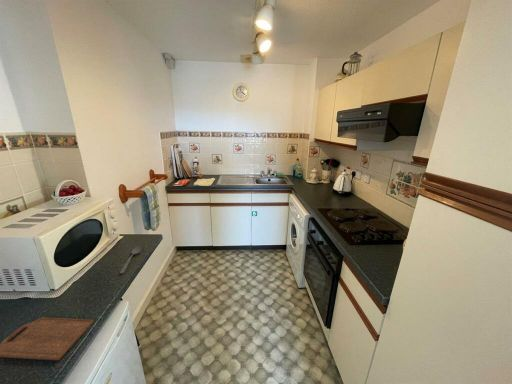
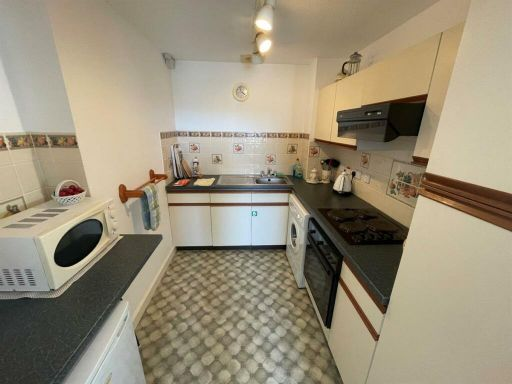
- cutting board [0,316,95,361]
- soupspoon [119,245,143,275]
